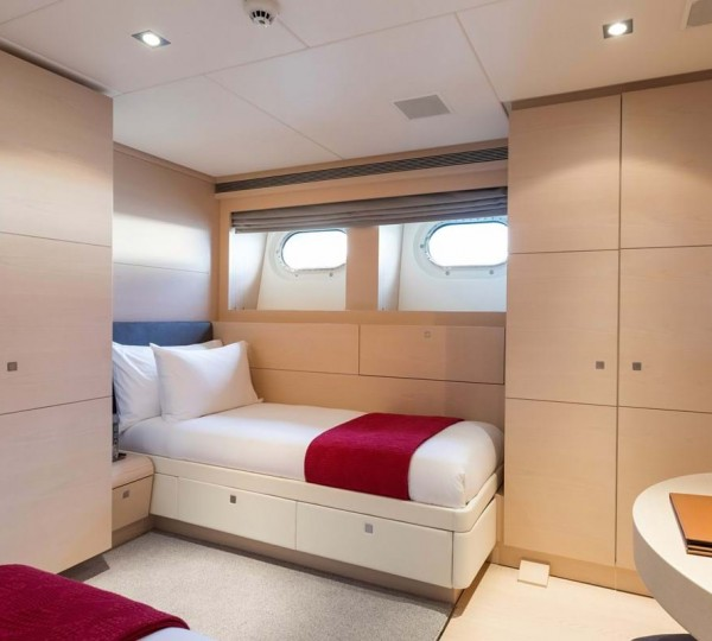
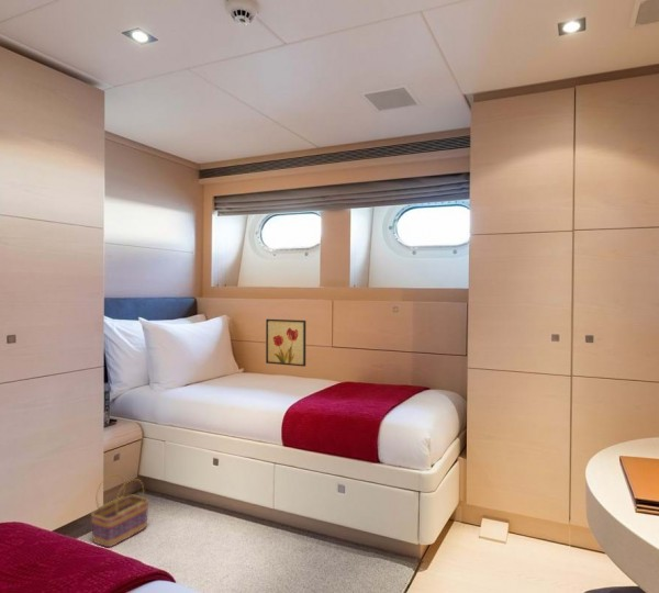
+ basket [90,473,149,548]
+ wall art [265,318,306,368]
